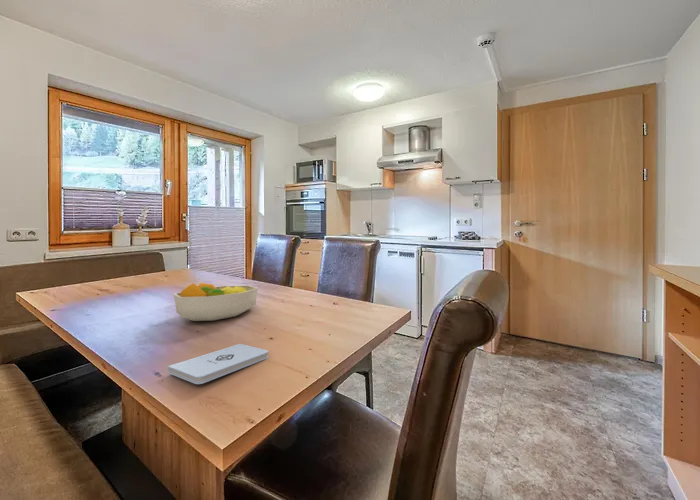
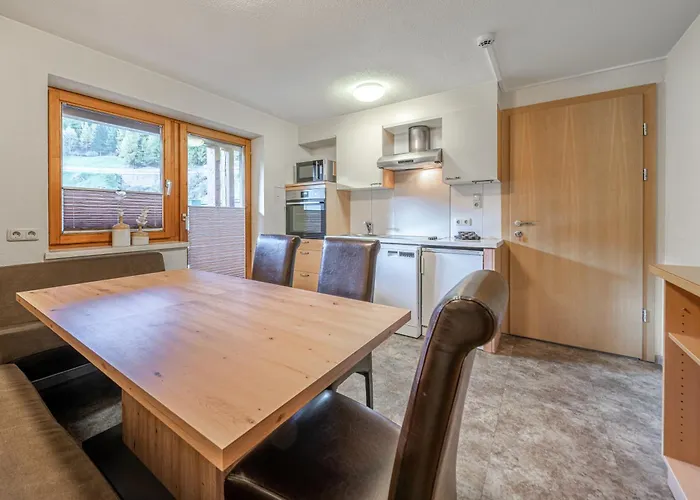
- notepad [167,343,269,385]
- fruit bowl [173,282,259,322]
